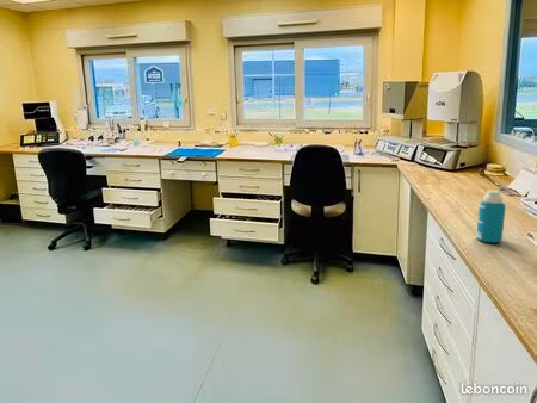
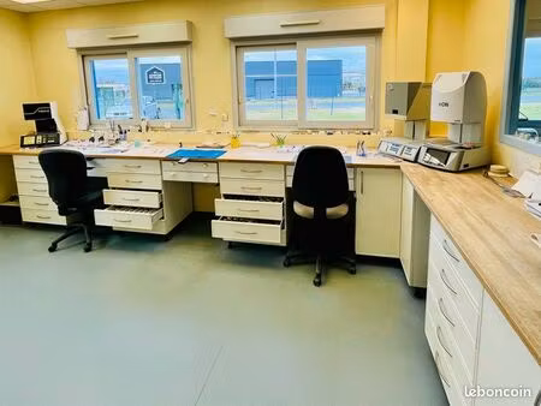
- bottle [475,190,507,243]
